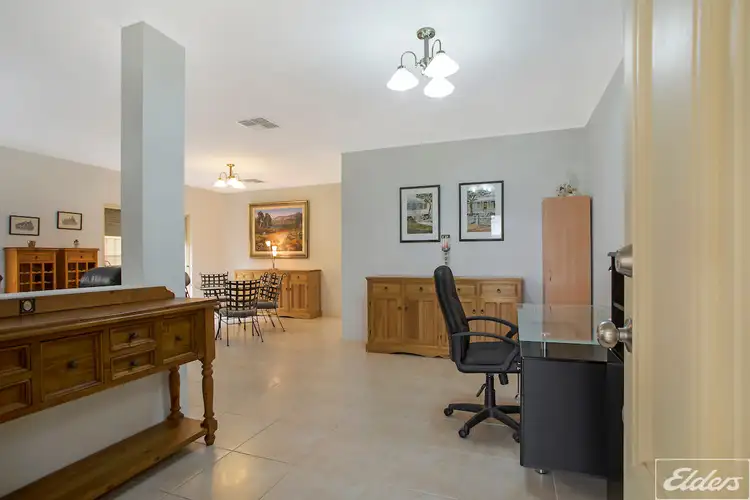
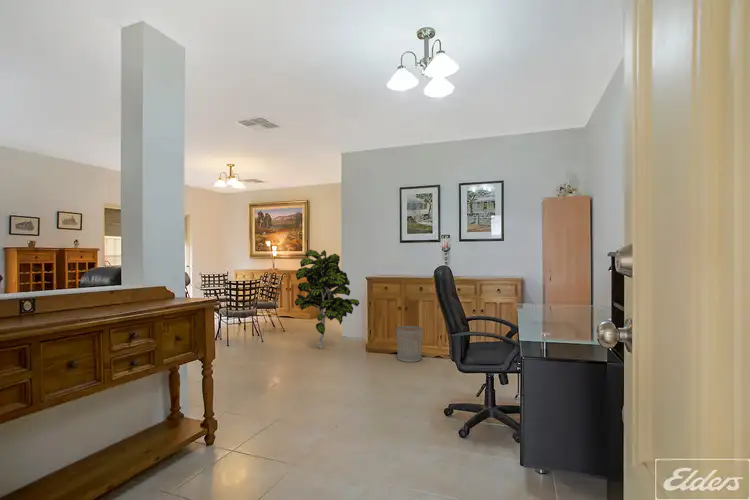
+ waste bin [395,325,424,363]
+ indoor plant [294,249,360,349]
